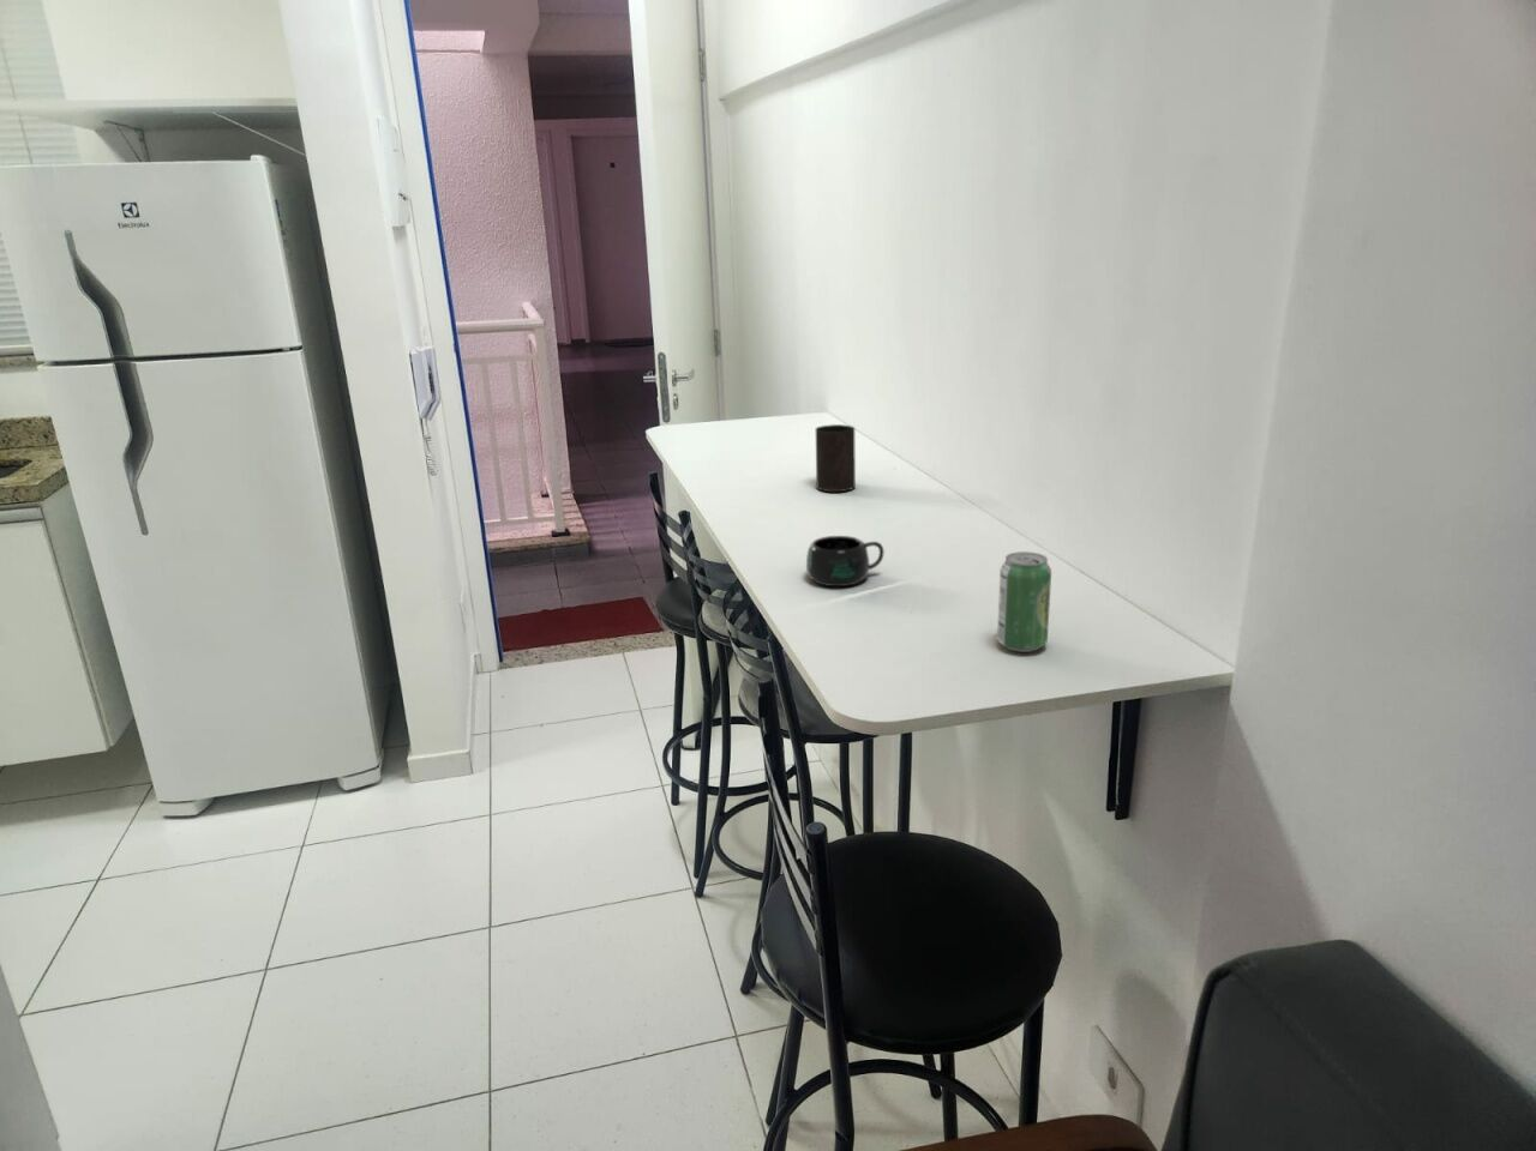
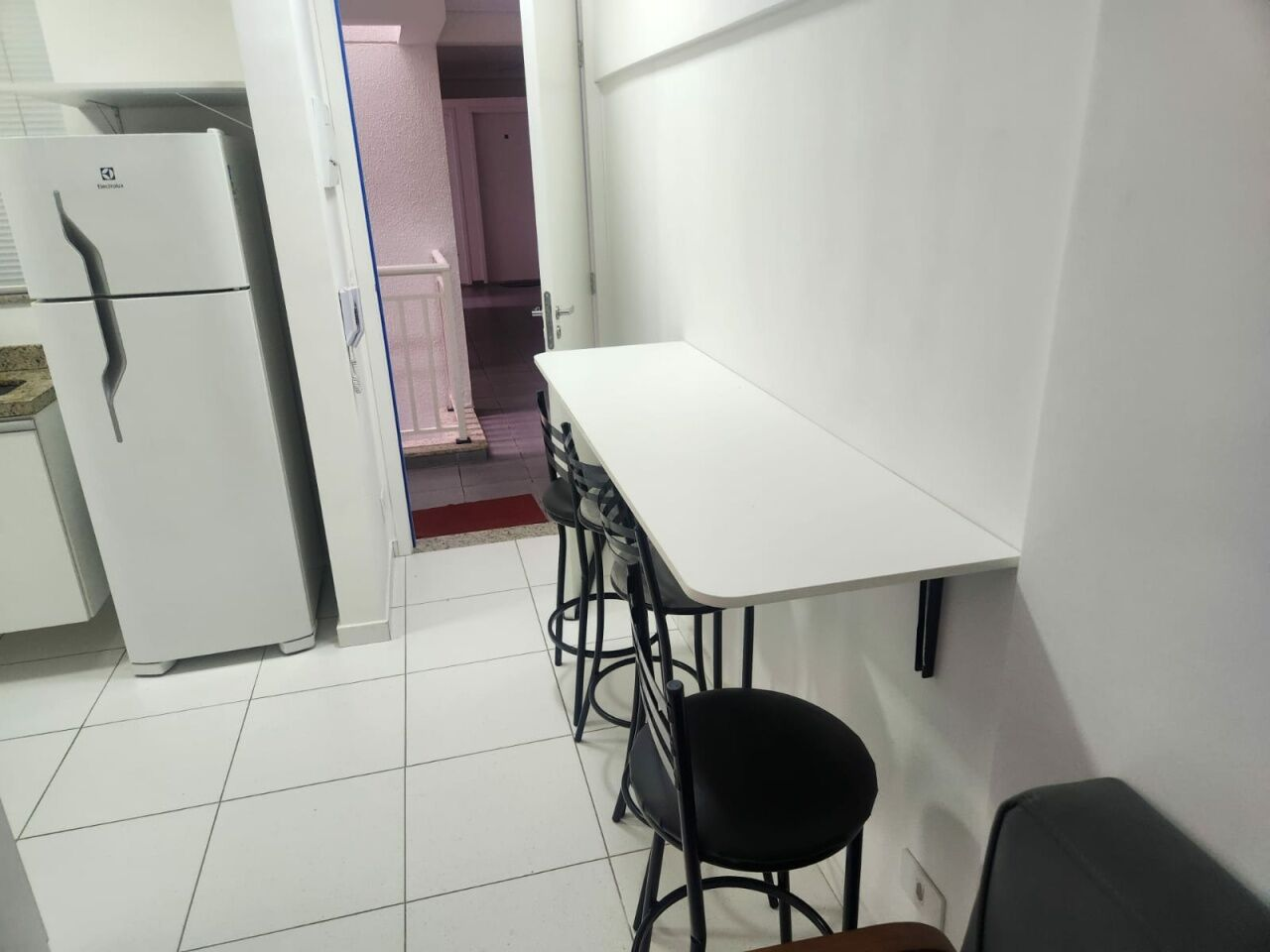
- beverage can [997,550,1052,653]
- cup [815,423,856,493]
- mug [805,534,885,588]
